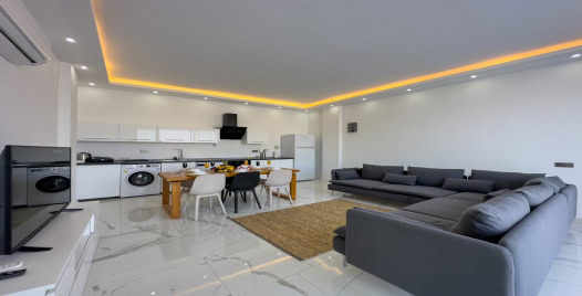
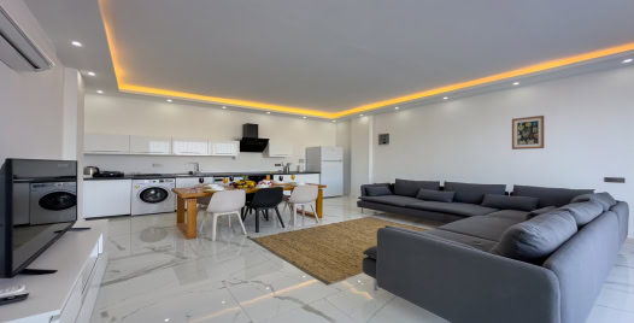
+ wall art [511,114,546,151]
